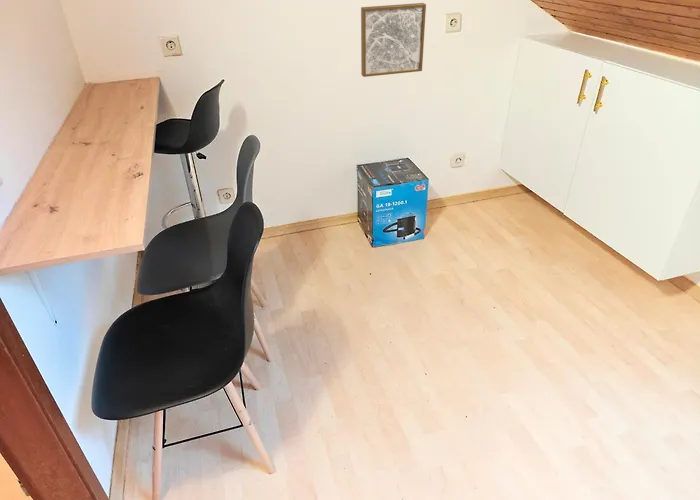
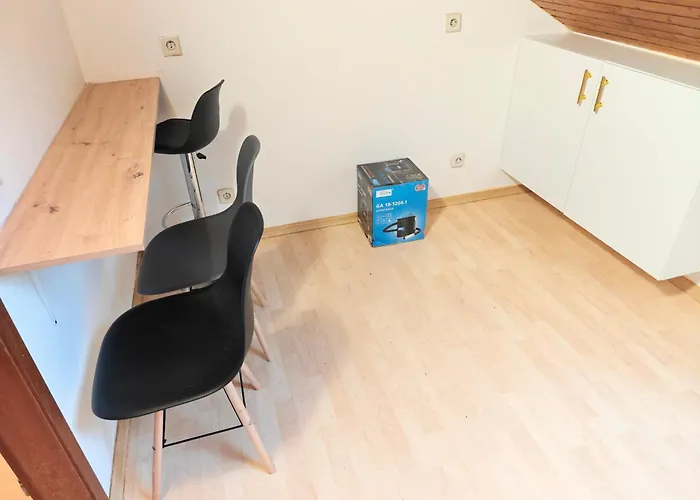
- wall art [360,2,427,78]
